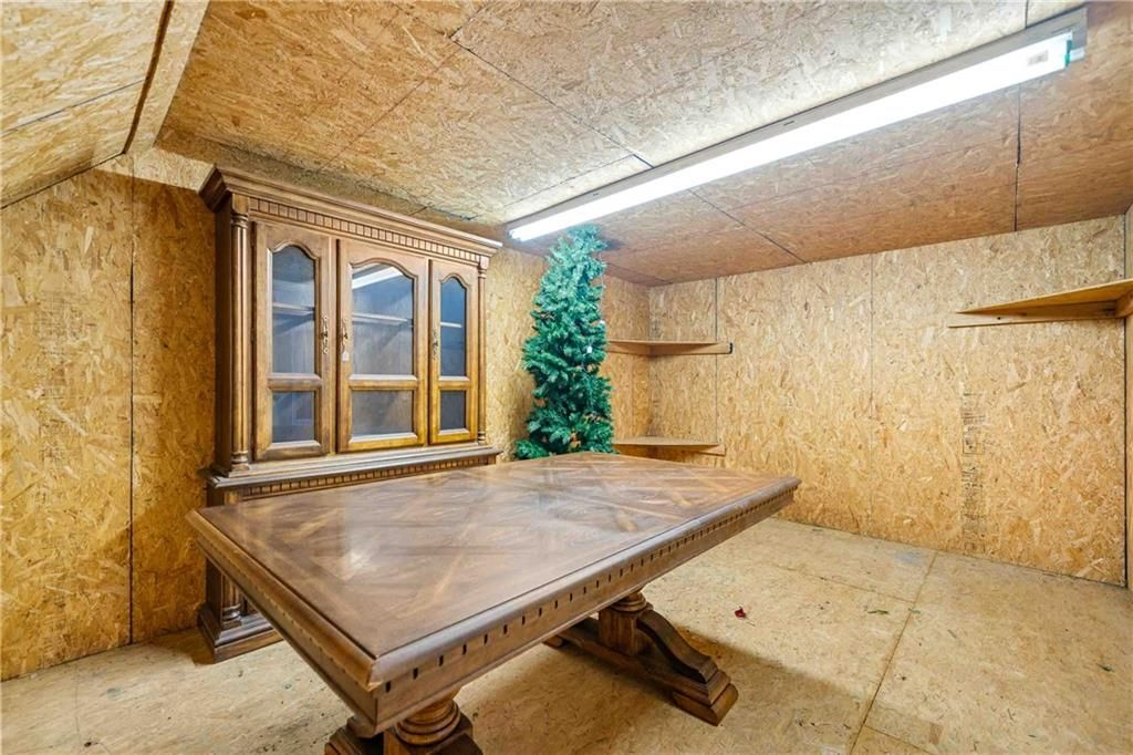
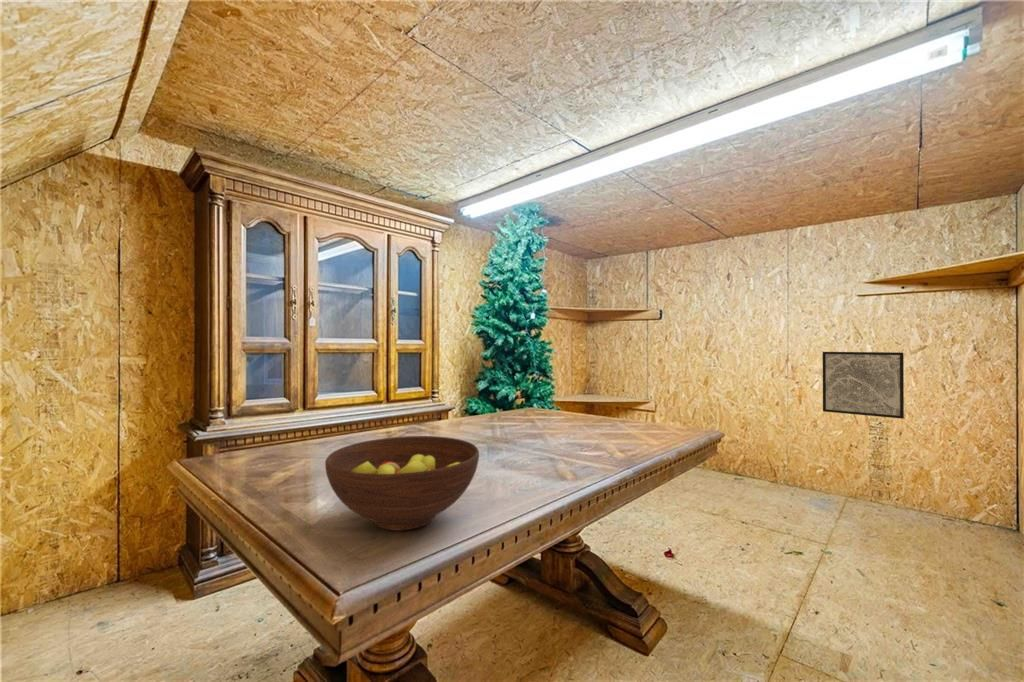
+ wall art [822,351,905,420]
+ fruit bowl [324,435,480,532]
